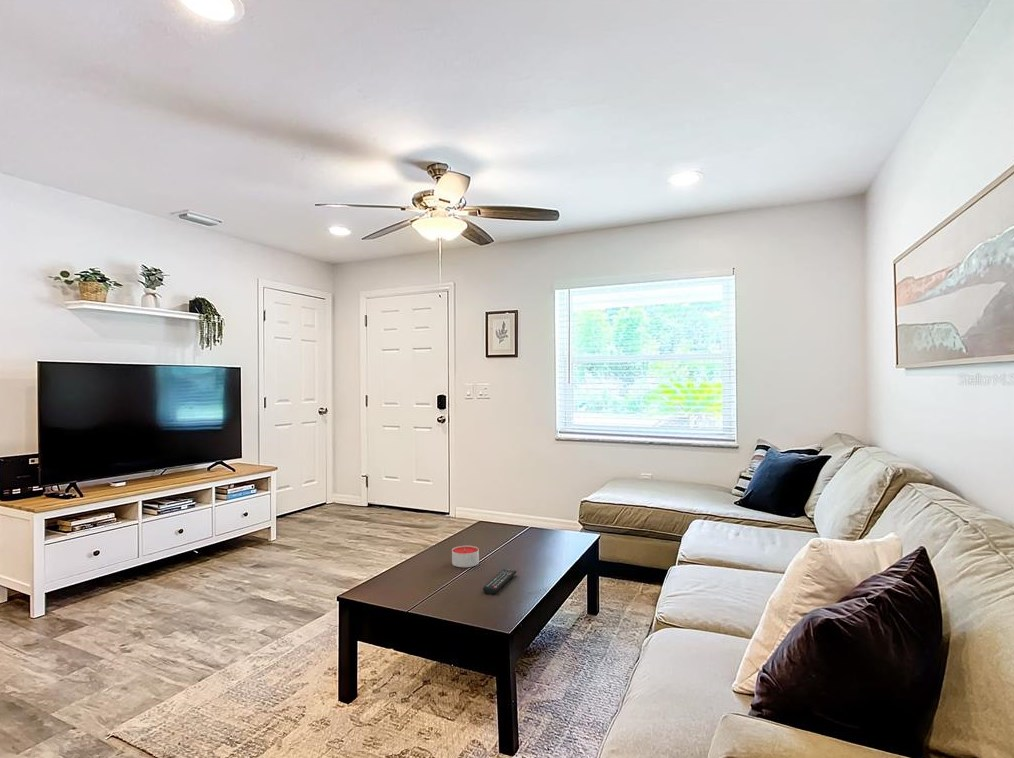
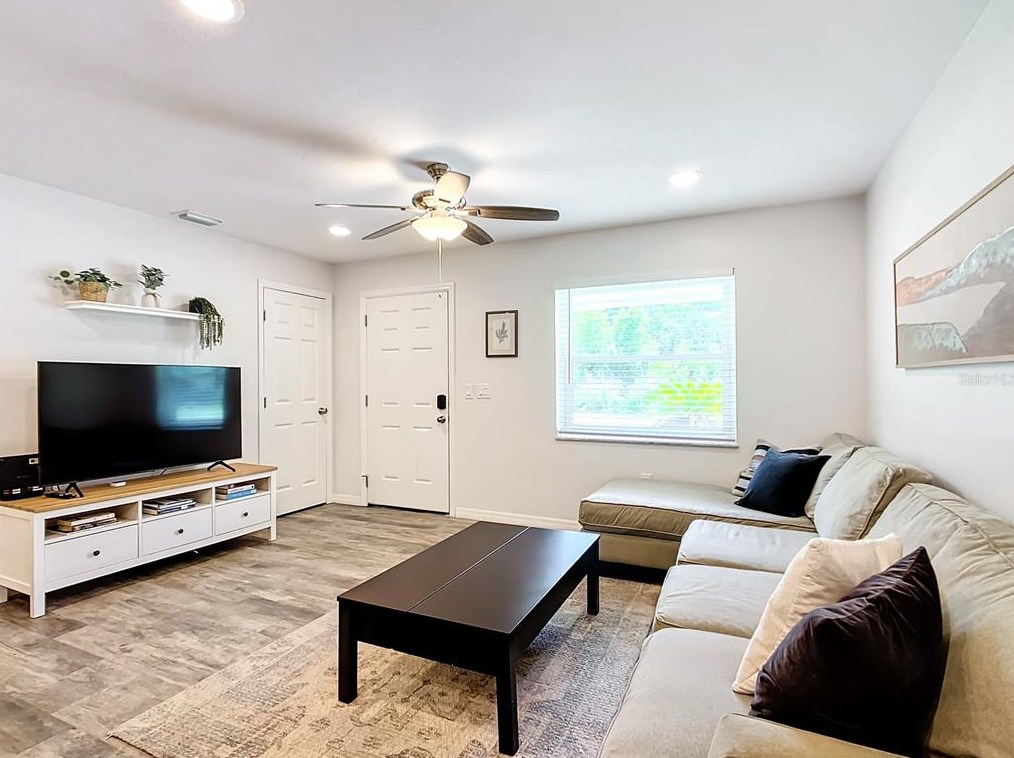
- remote control [482,568,518,595]
- candle [451,545,480,568]
